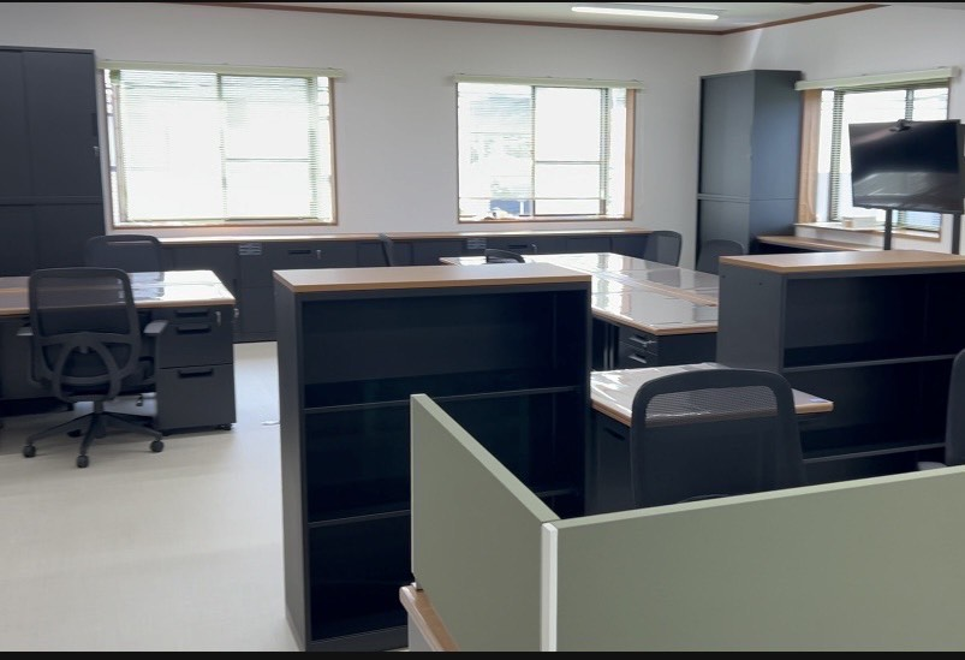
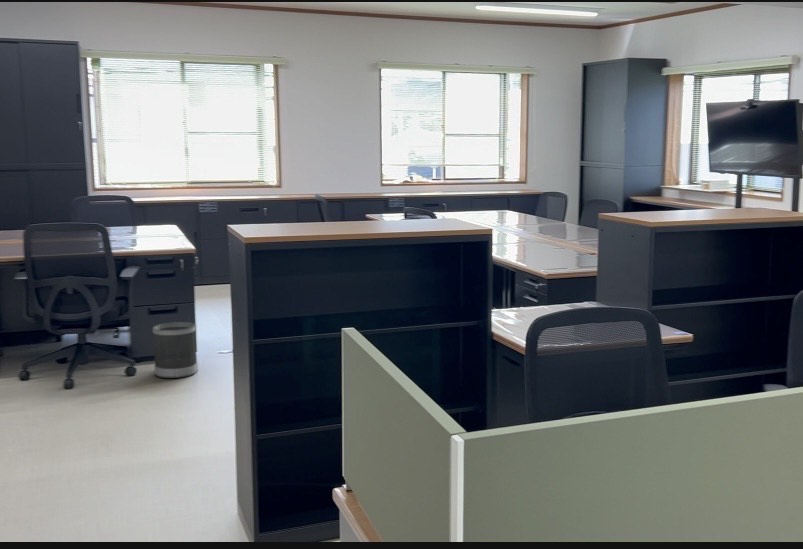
+ wastebasket [152,321,199,379]
